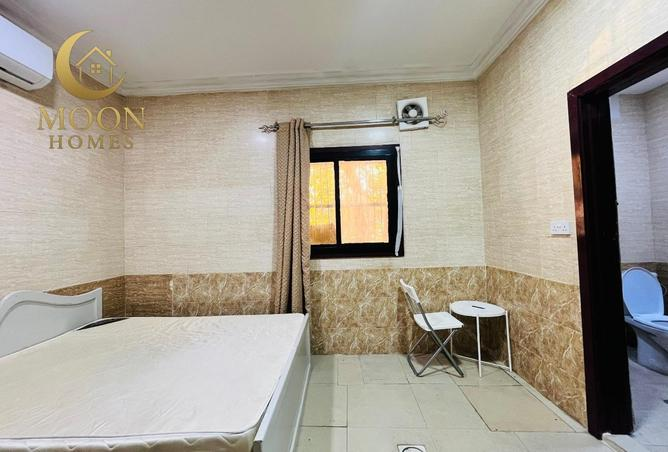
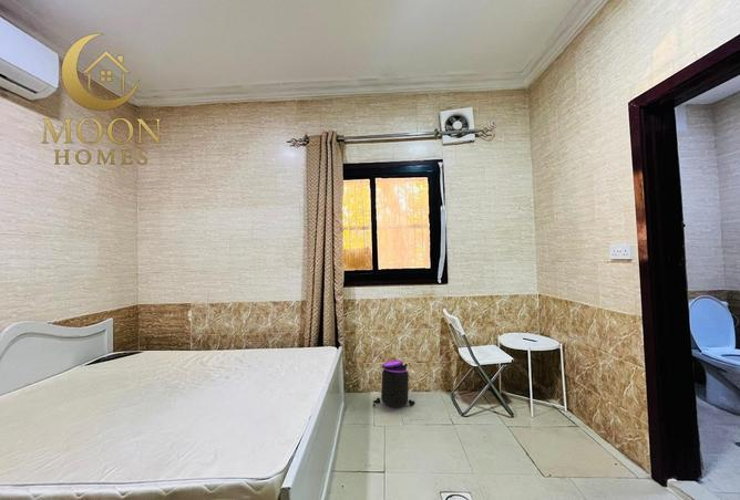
+ trash can [371,360,415,408]
